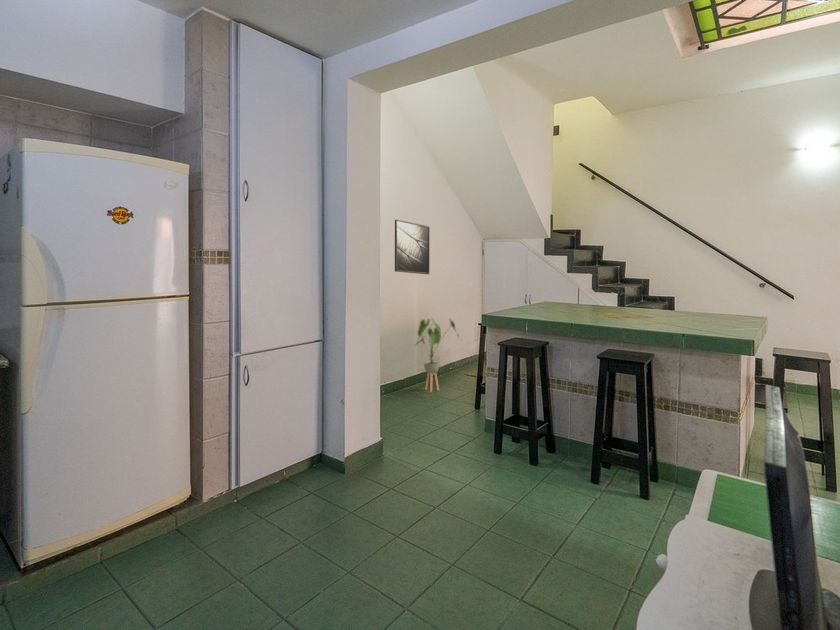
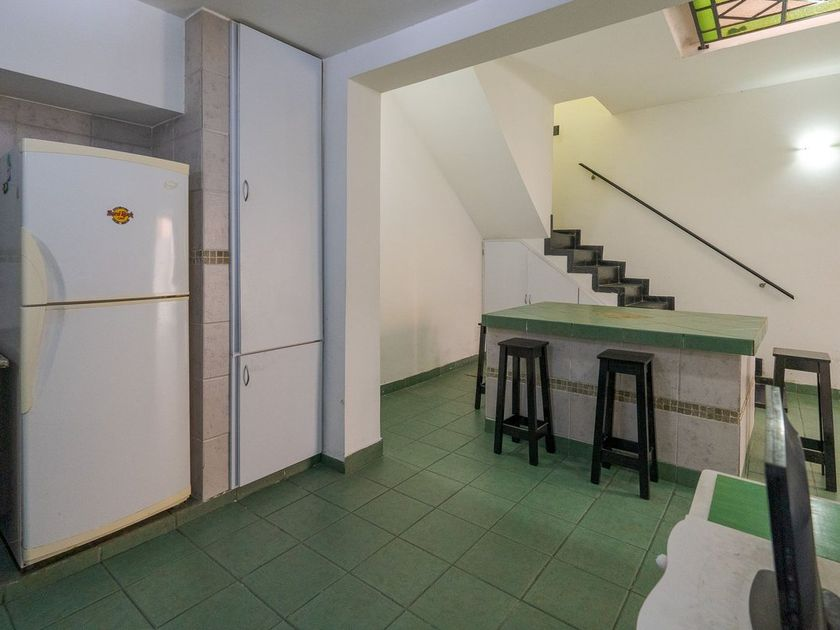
- house plant [414,317,460,393]
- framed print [394,219,431,275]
